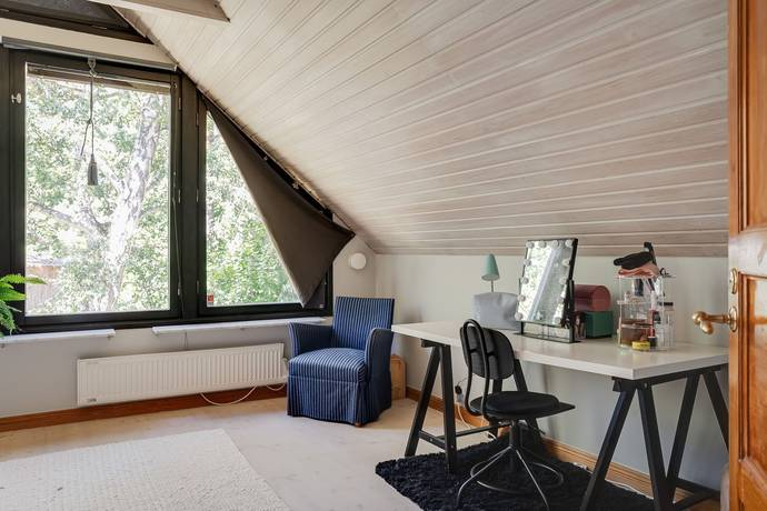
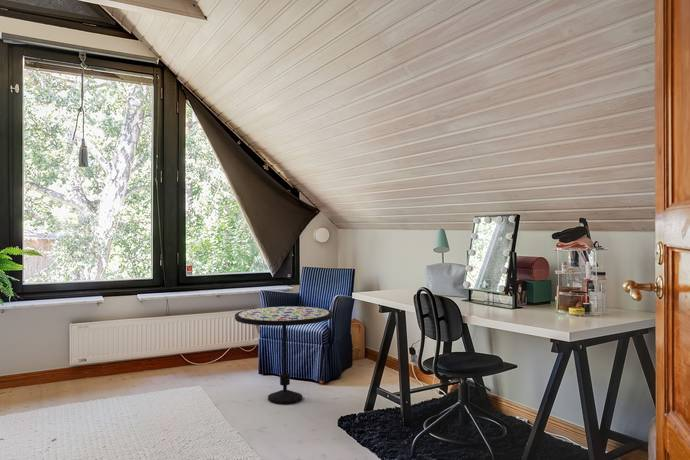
+ side table [234,305,334,405]
